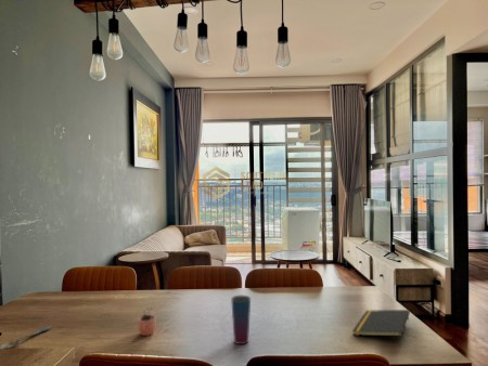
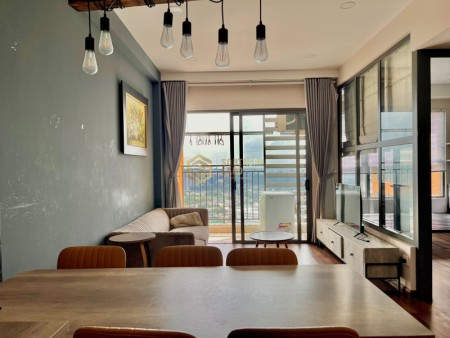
- cocoa [137,306,156,337]
- cup [230,295,252,345]
- spoon [0,325,52,350]
- notepad [351,309,411,338]
